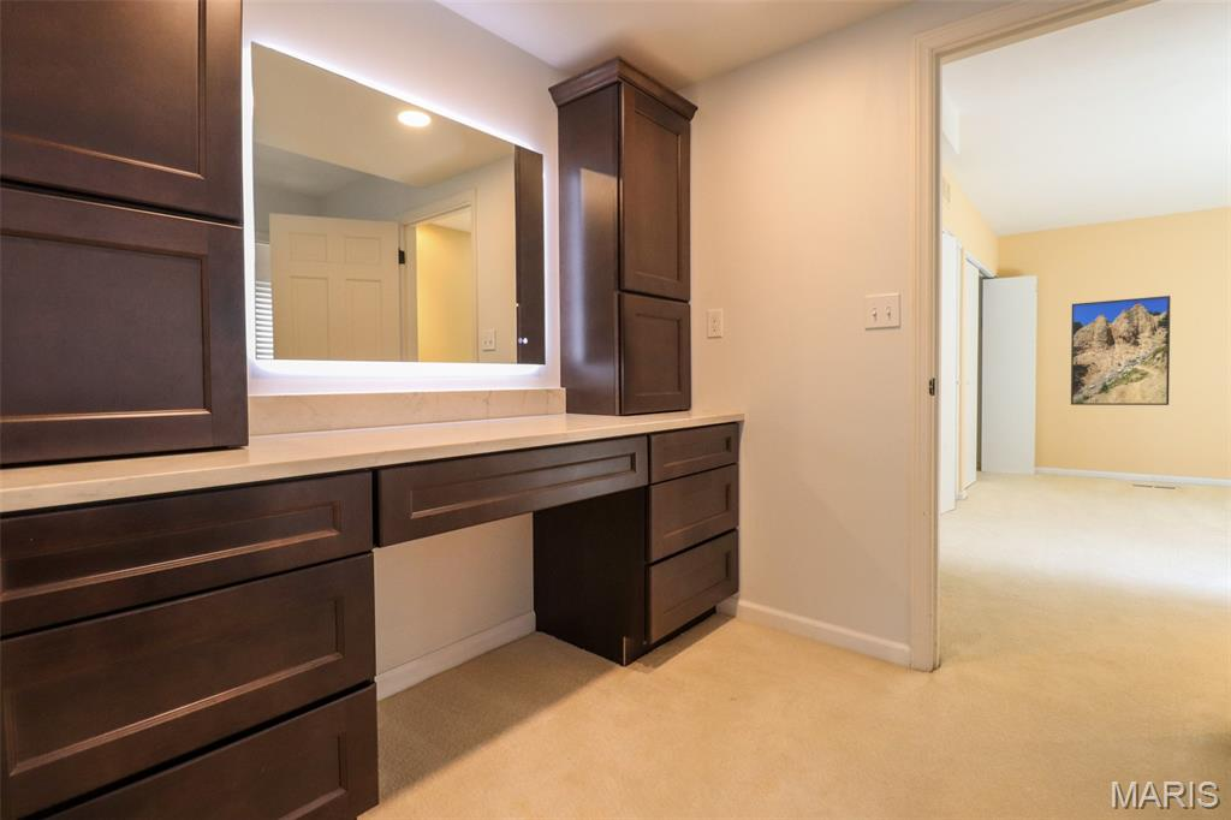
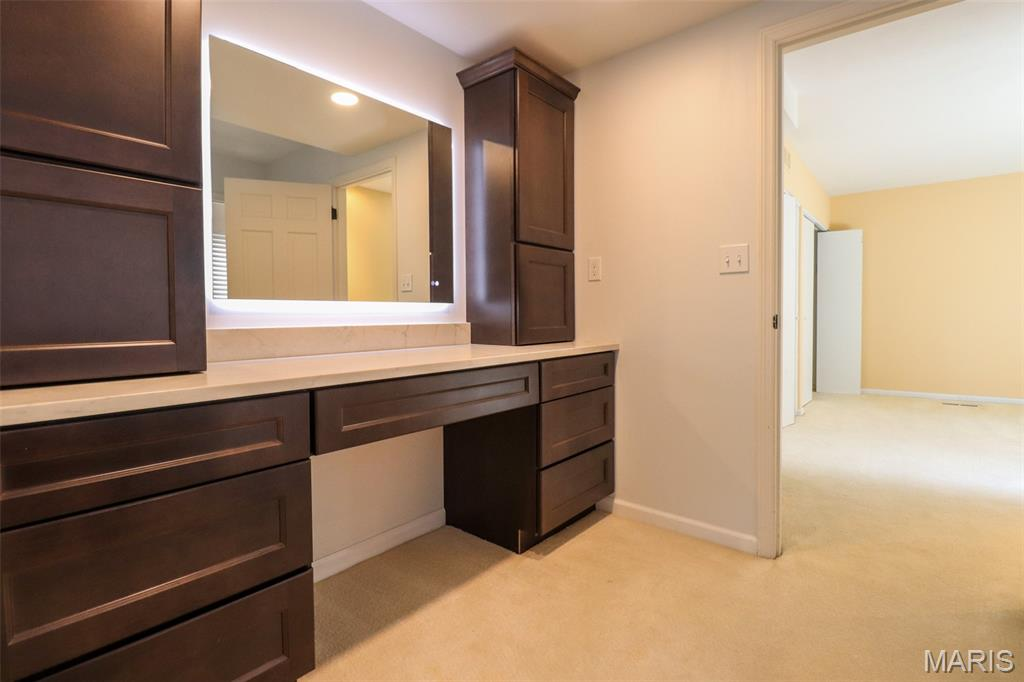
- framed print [1070,295,1172,406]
